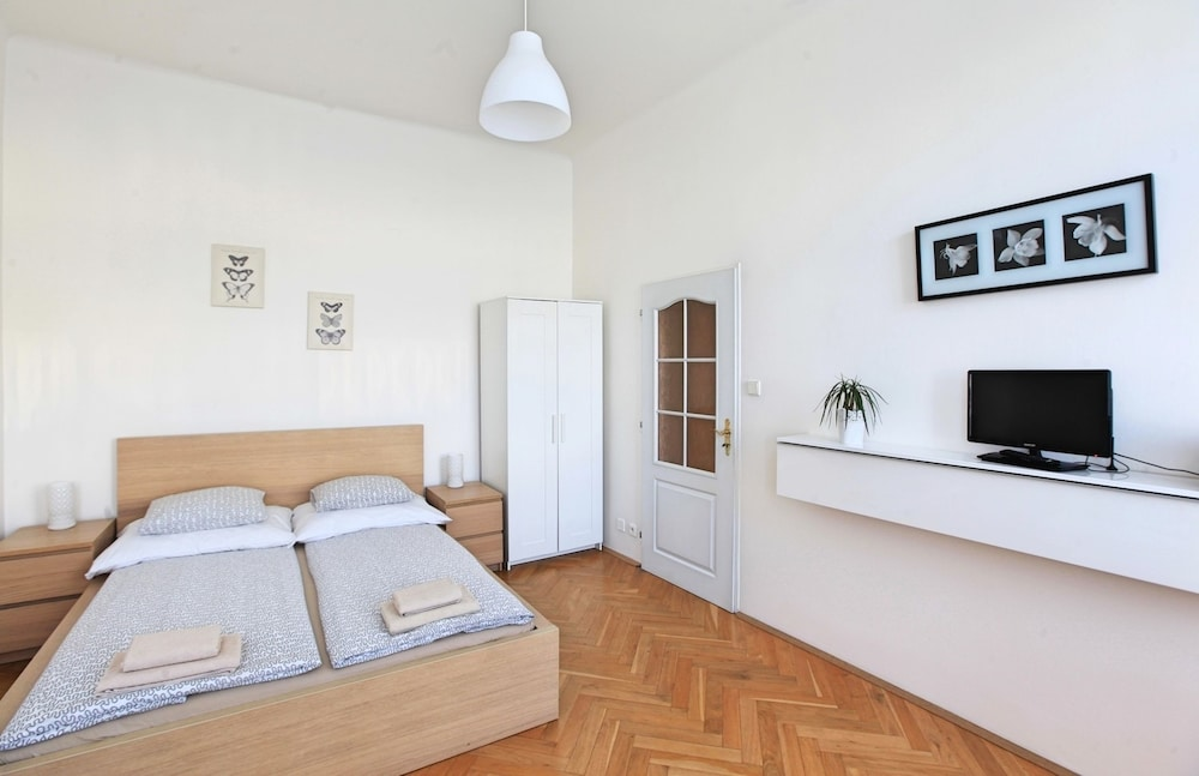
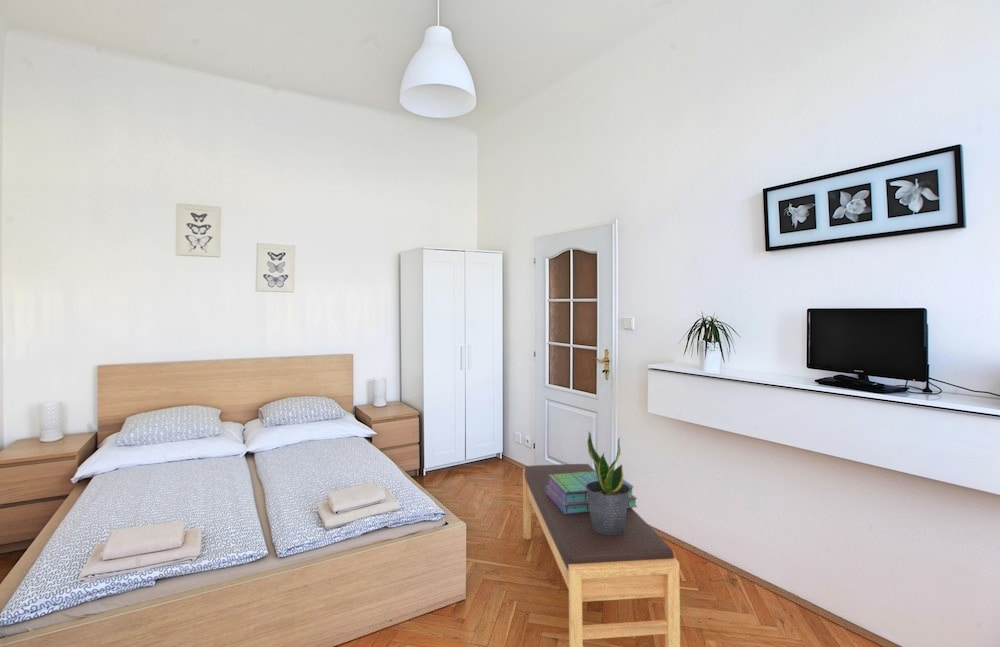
+ potted plant [586,430,630,534]
+ bench [522,463,681,647]
+ stack of books [545,472,638,514]
